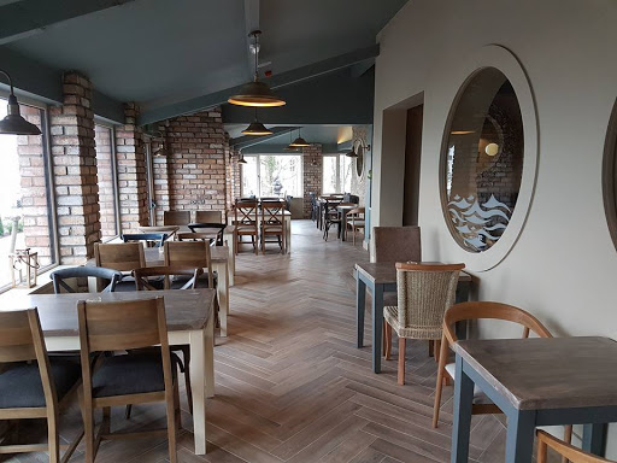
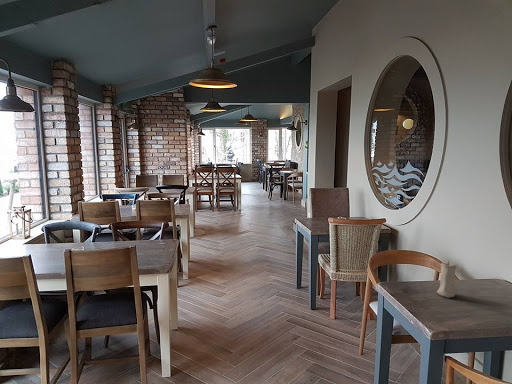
+ candle [436,261,458,299]
